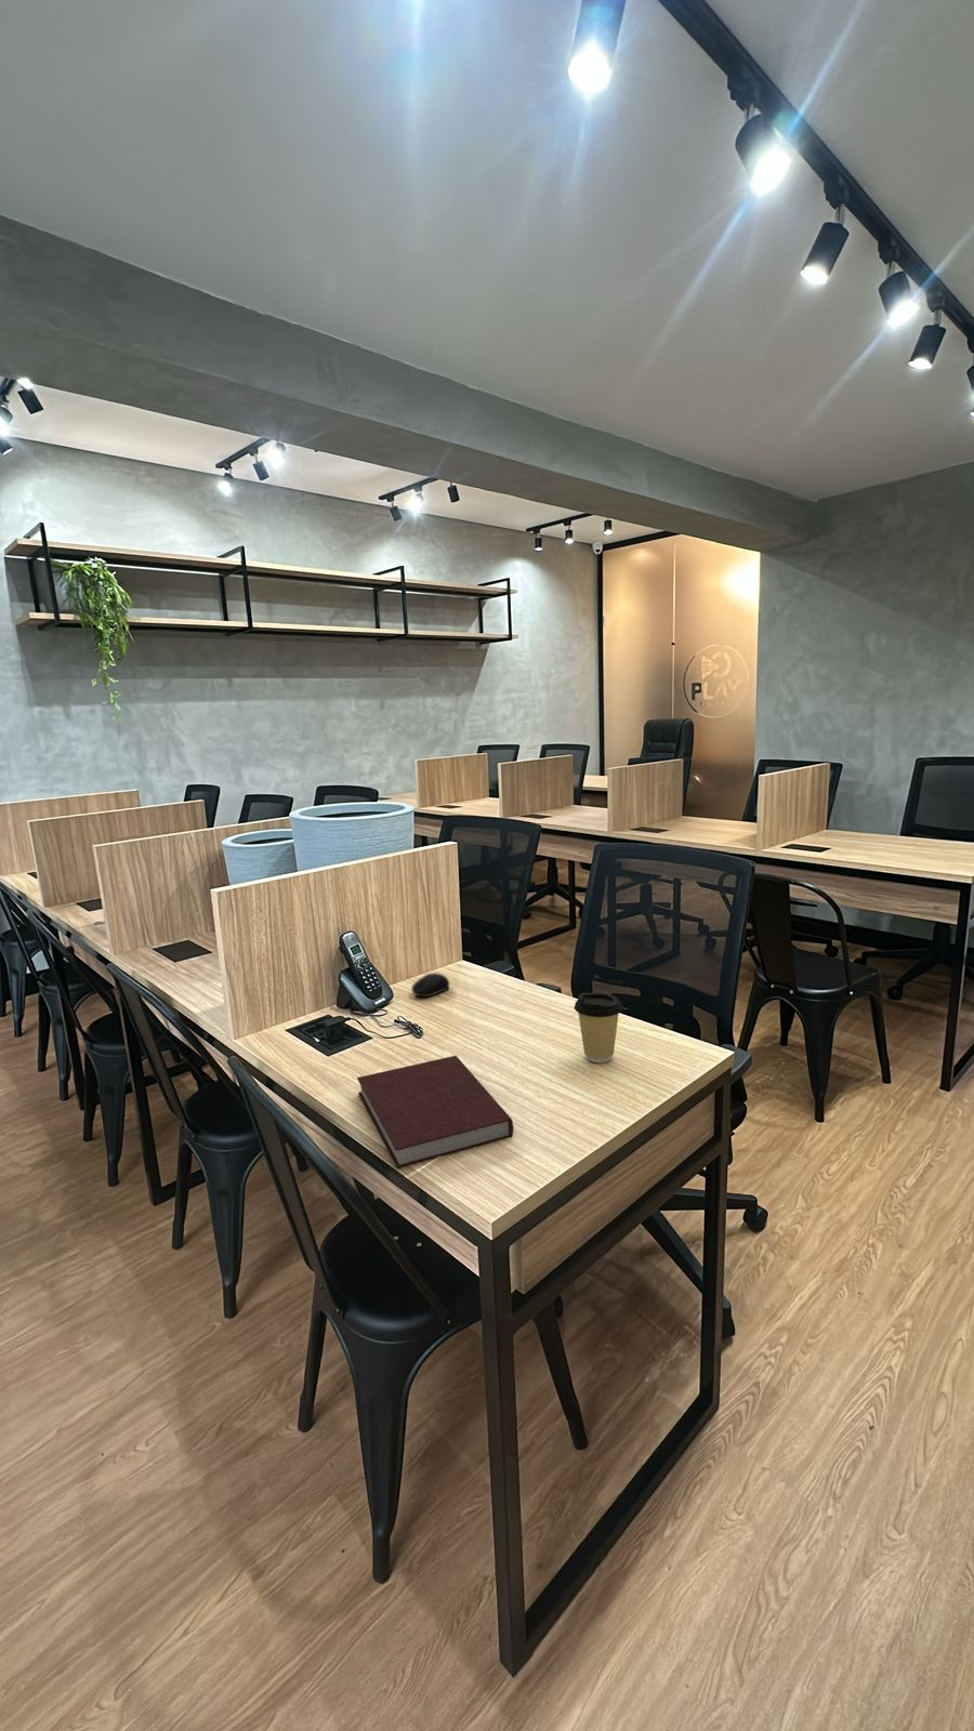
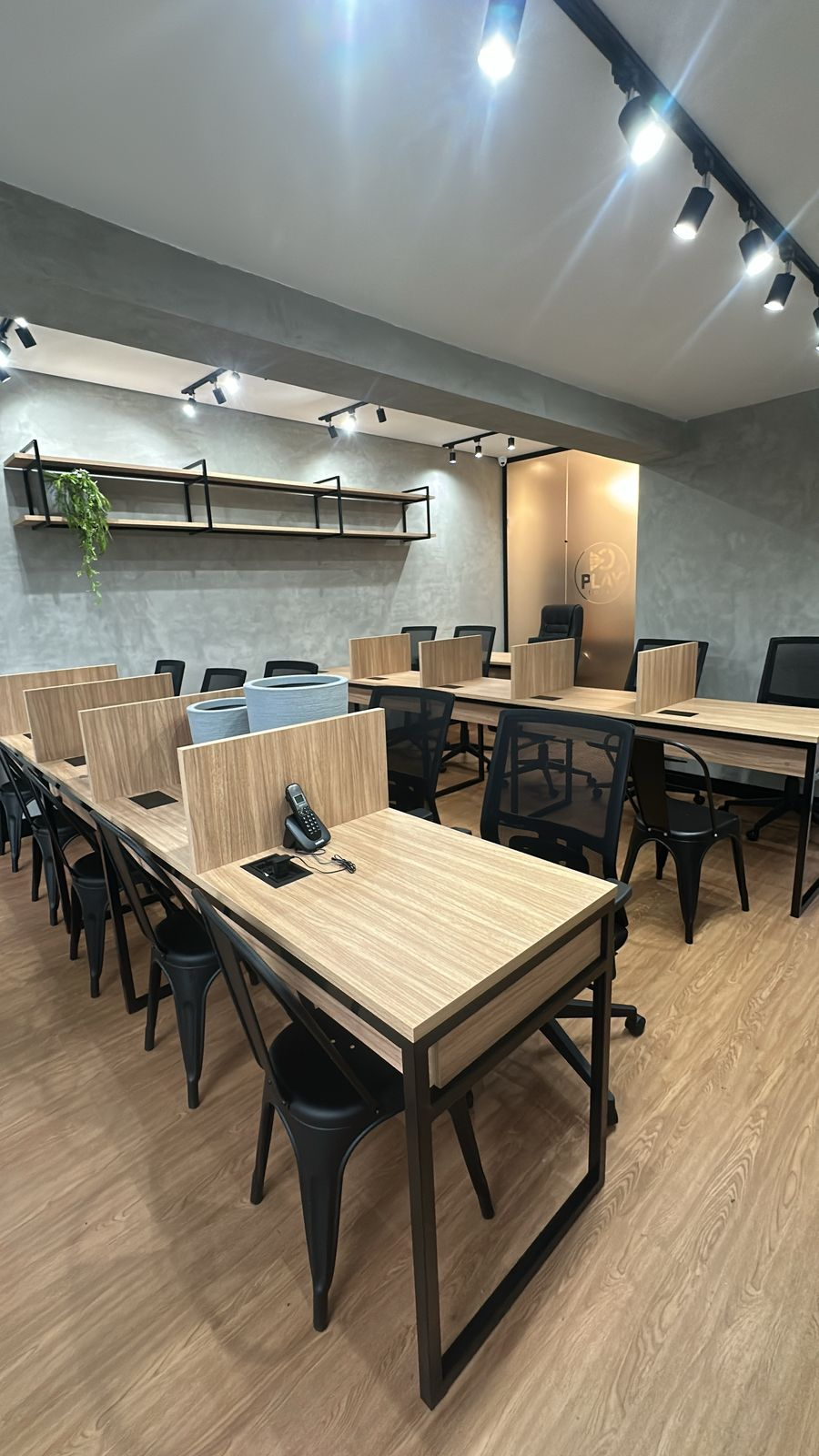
- computer mouse [410,971,451,997]
- coffee cup [573,992,623,1064]
- notebook [356,1055,514,1170]
